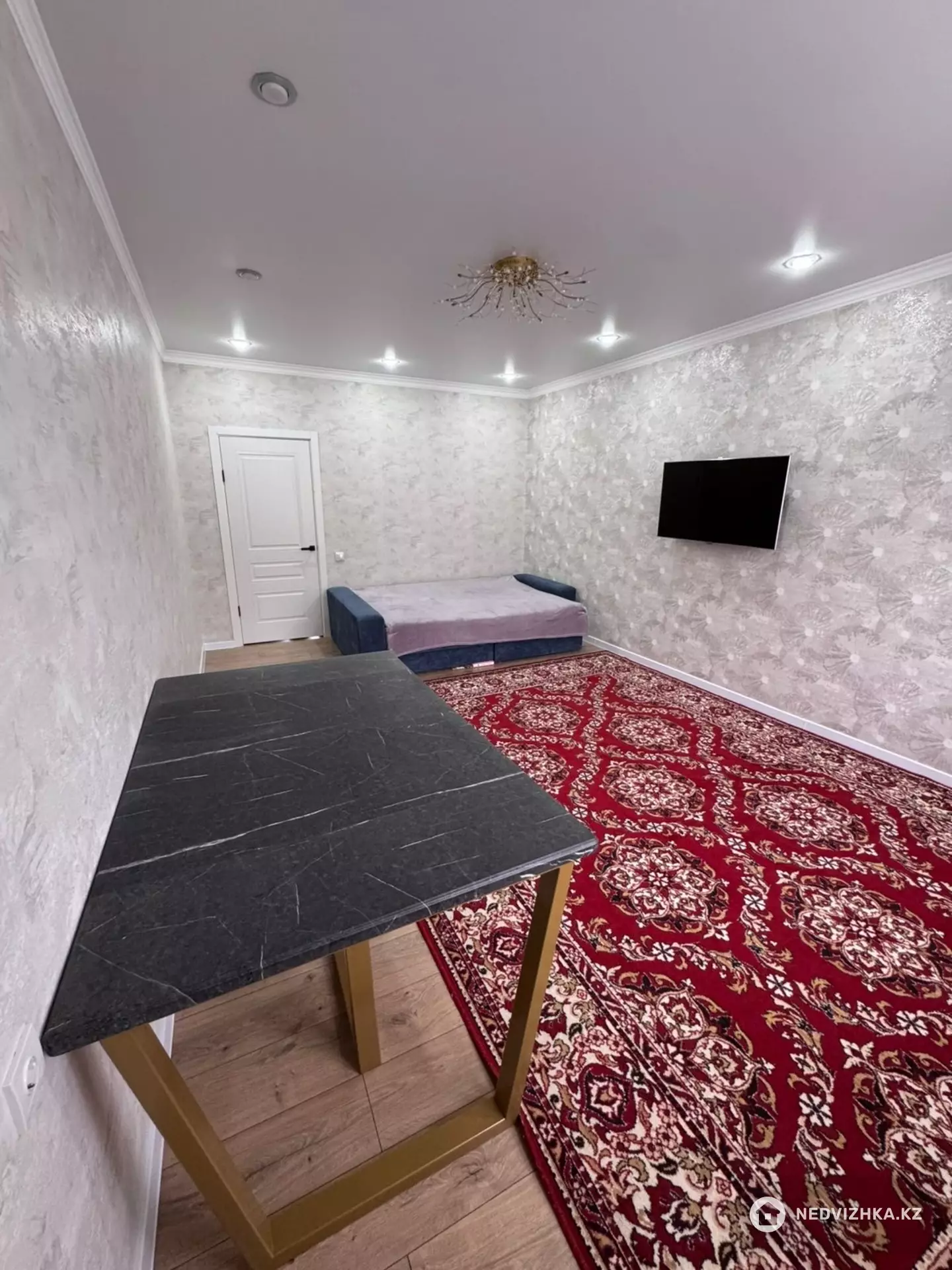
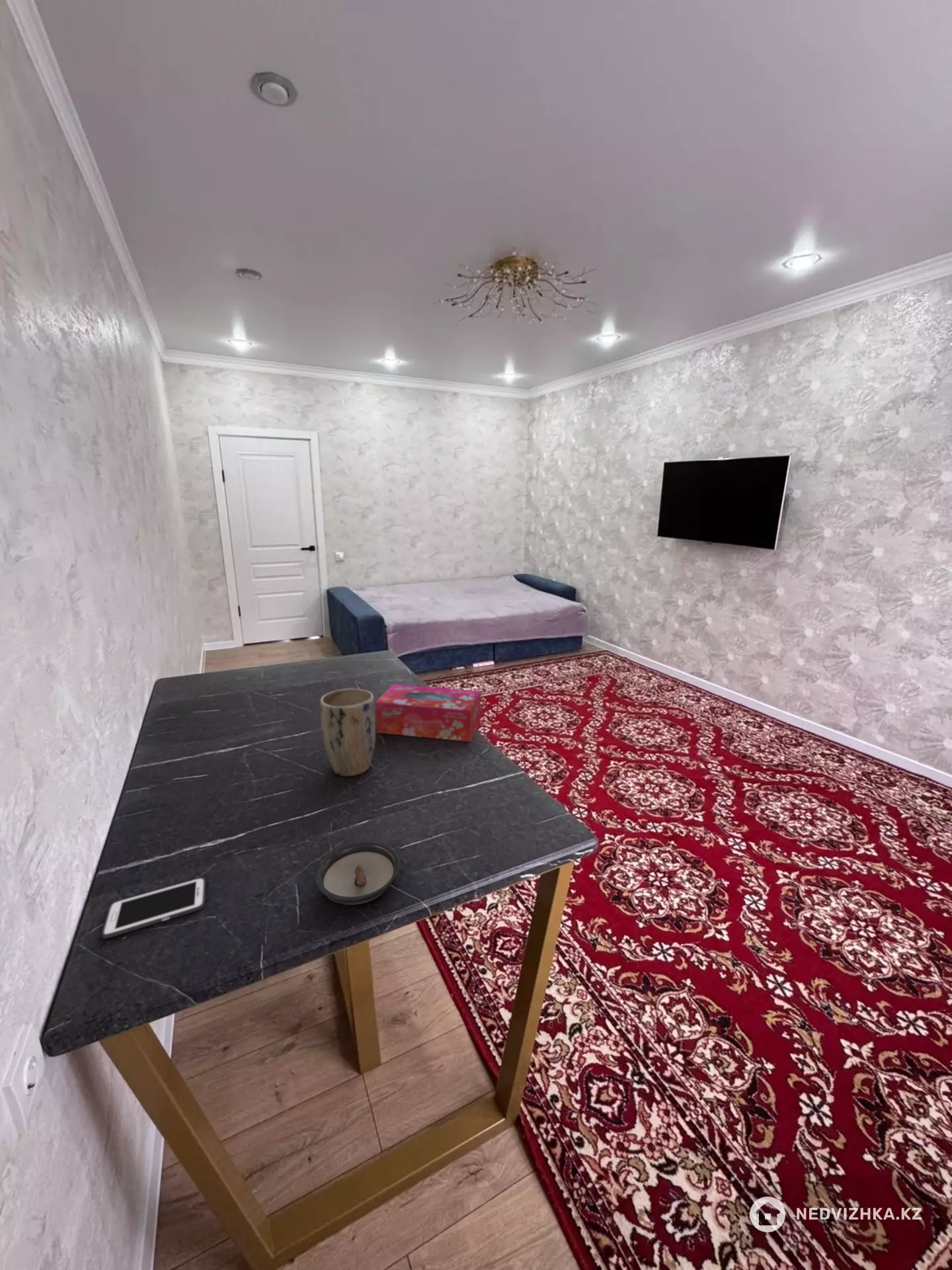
+ plant pot [319,688,376,777]
+ tissue box [375,684,481,743]
+ cell phone [101,877,206,939]
+ saucer [315,841,401,906]
